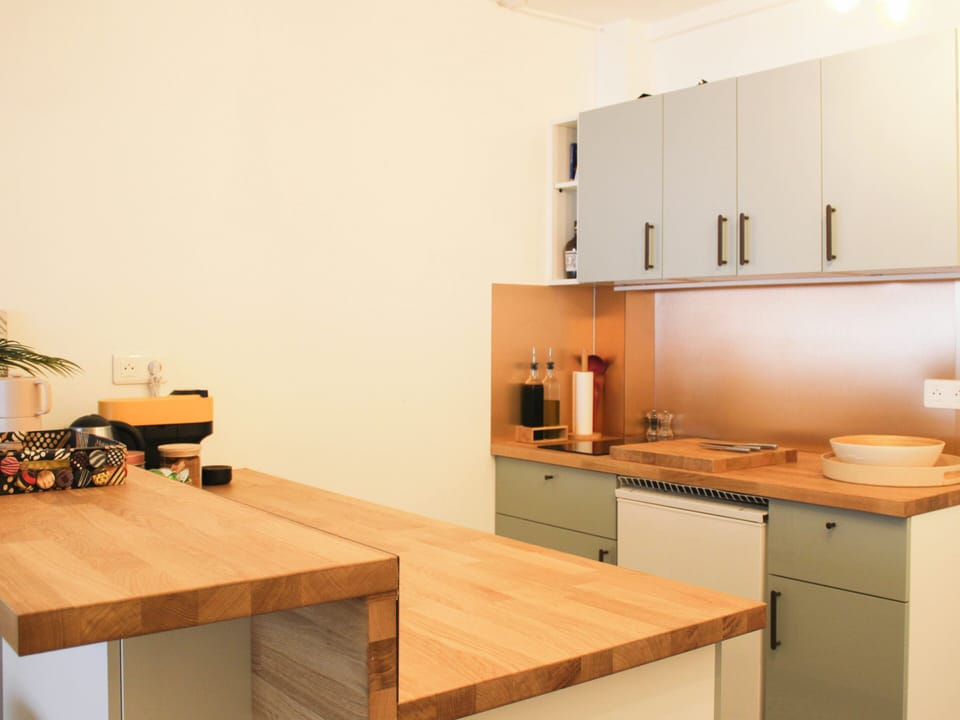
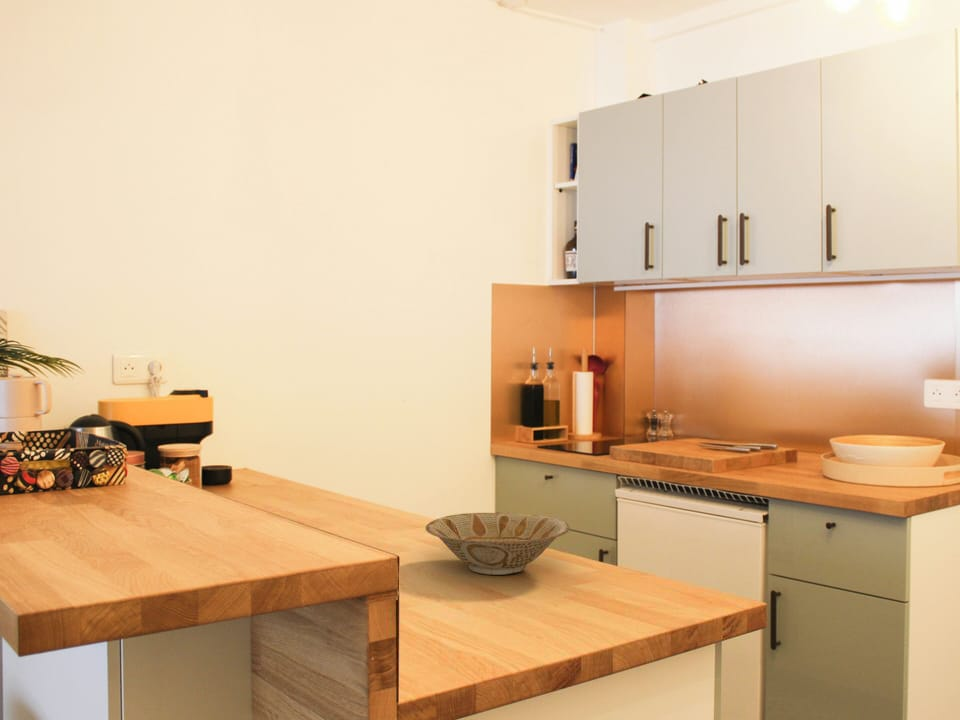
+ bowl [424,512,571,576]
